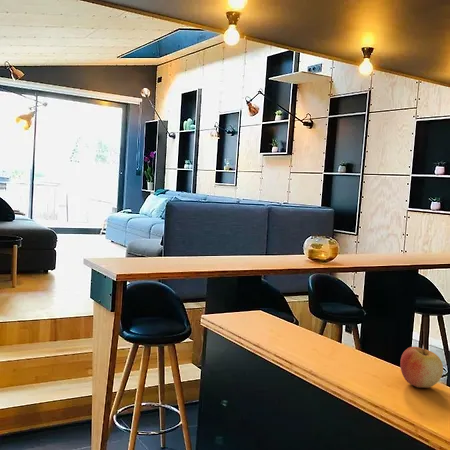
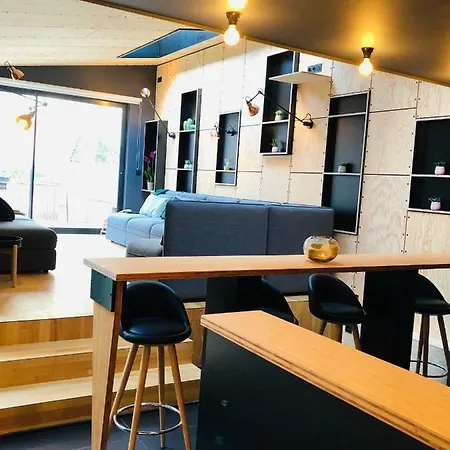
- apple [399,343,444,389]
